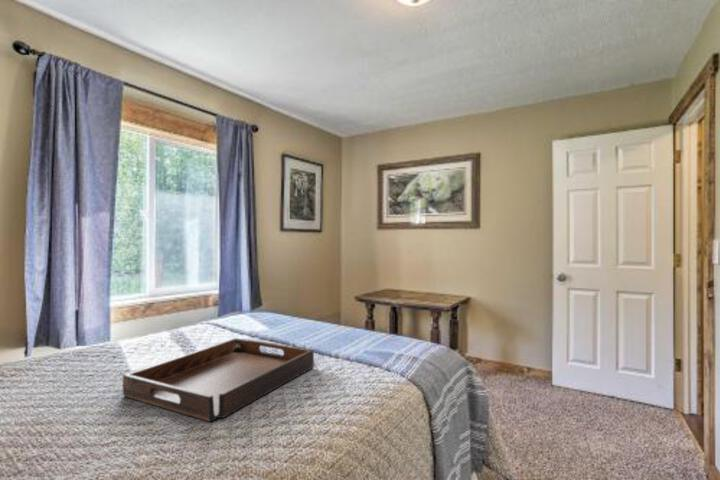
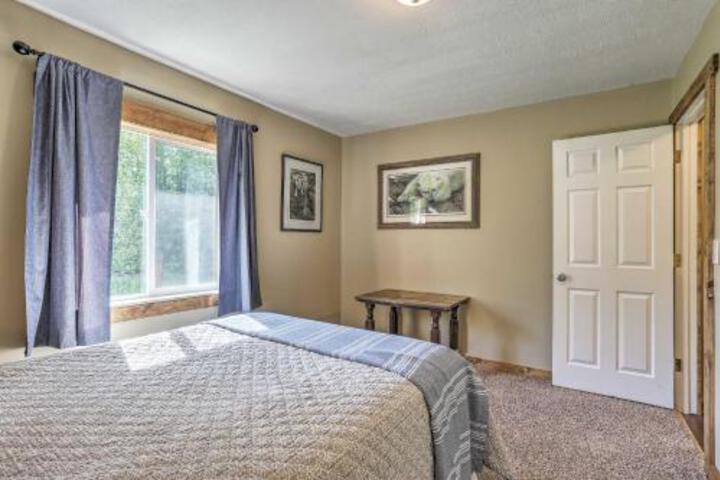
- serving tray [122,337,315,423]
